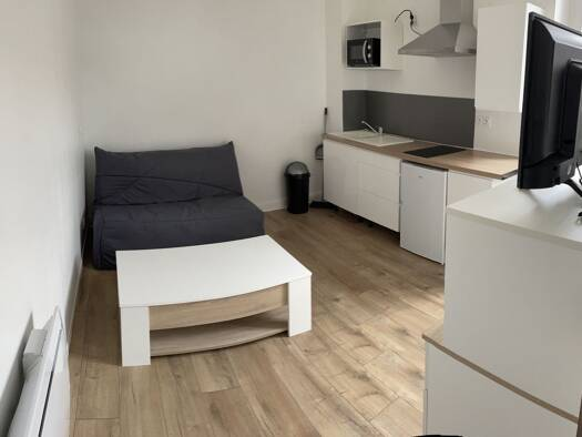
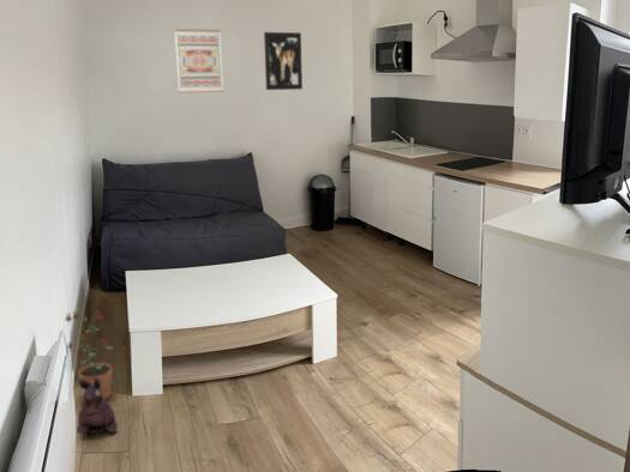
+ wall art [263,31,304,91]
+ wall art [173,28,226,95]
+ potted plant [64,309,115,400]
+ plush toy [76,377,118,435]
